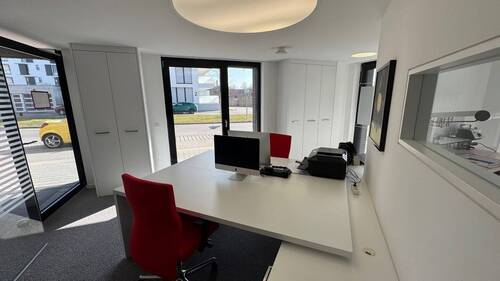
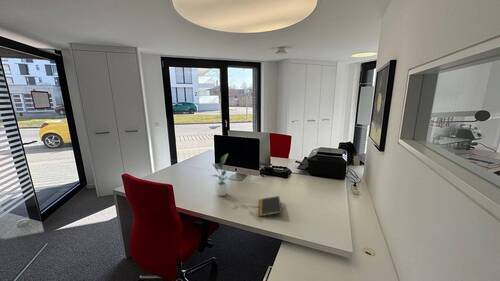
+ potted plant [211,153,233,197]
+ notepad [257,195,283,217]
